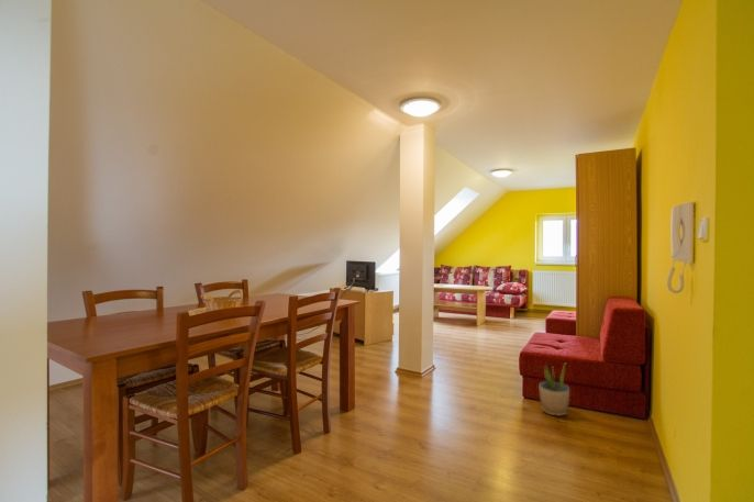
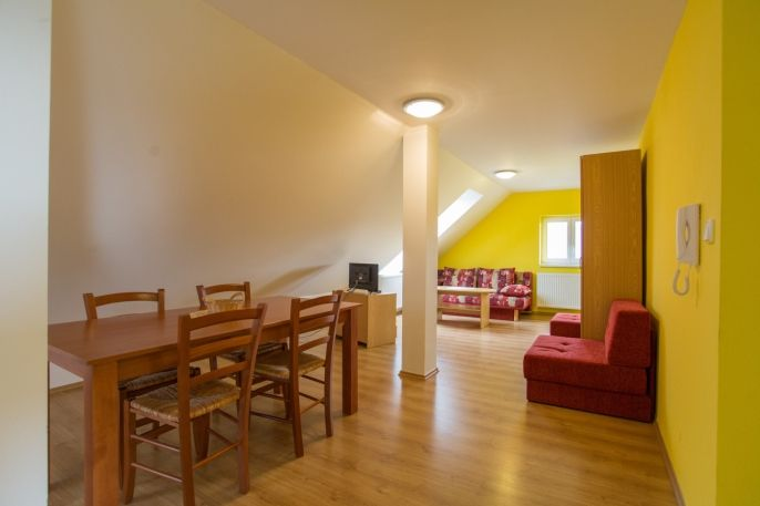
- potted plant [537,364,570,417]
